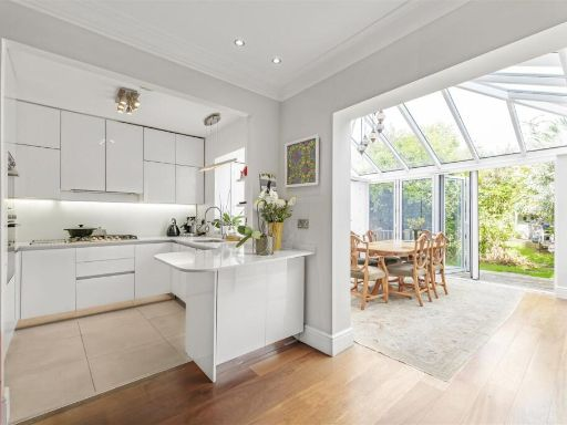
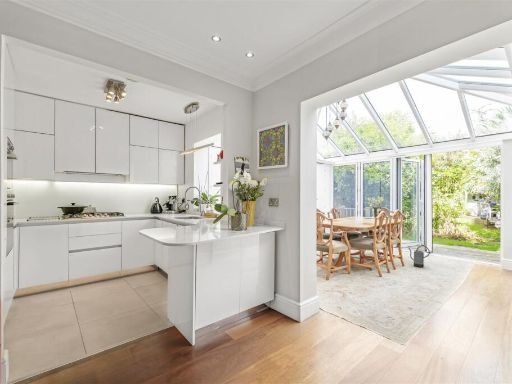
+ watering can [408,245,431,269]
